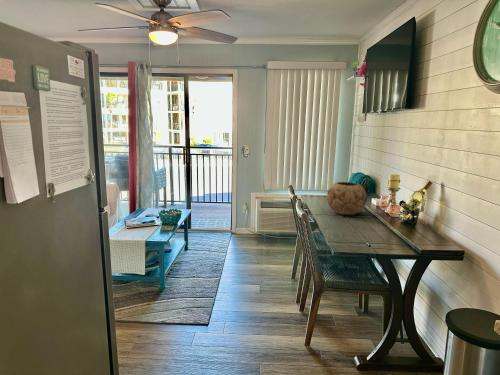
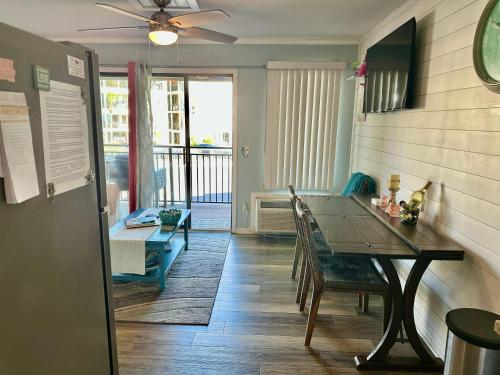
- decorative bowl [326,181,368,216]
